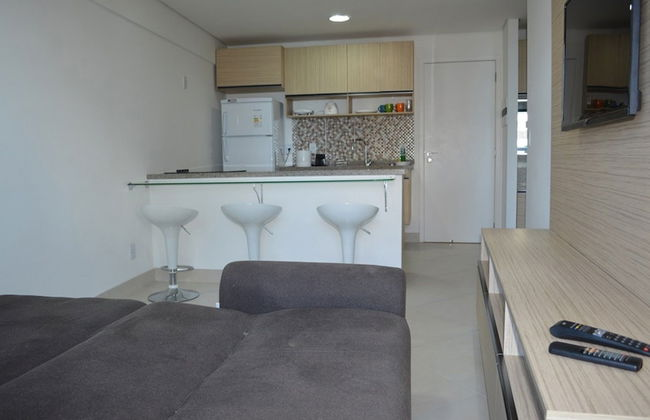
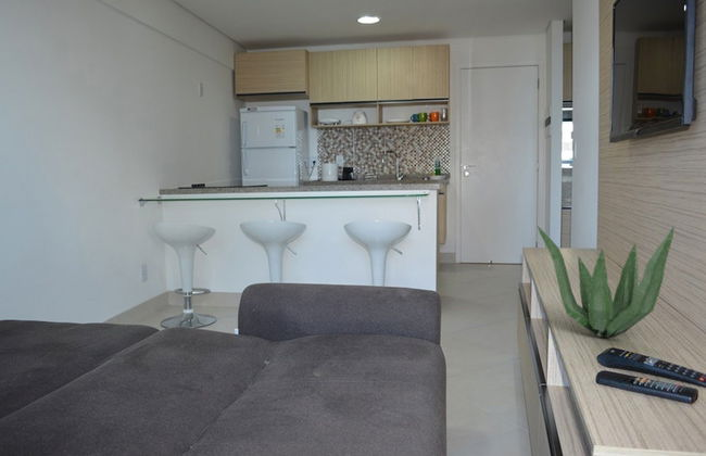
+ plant [535,224,676,339]
